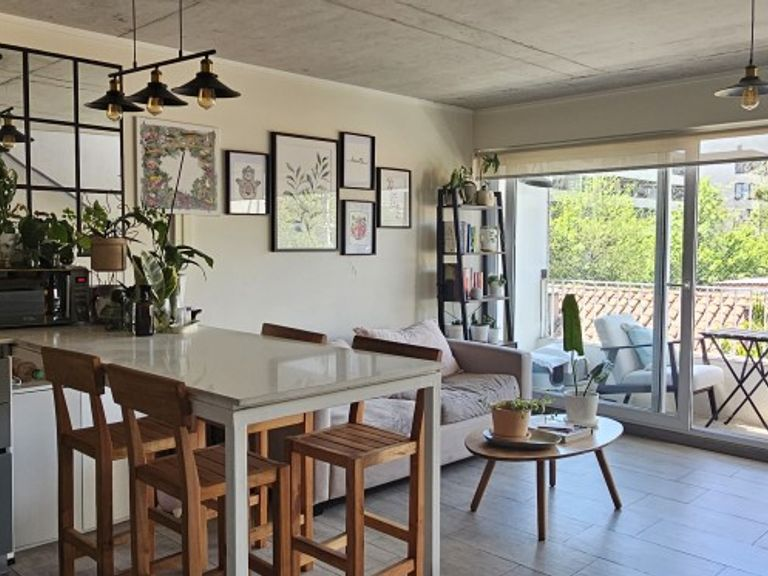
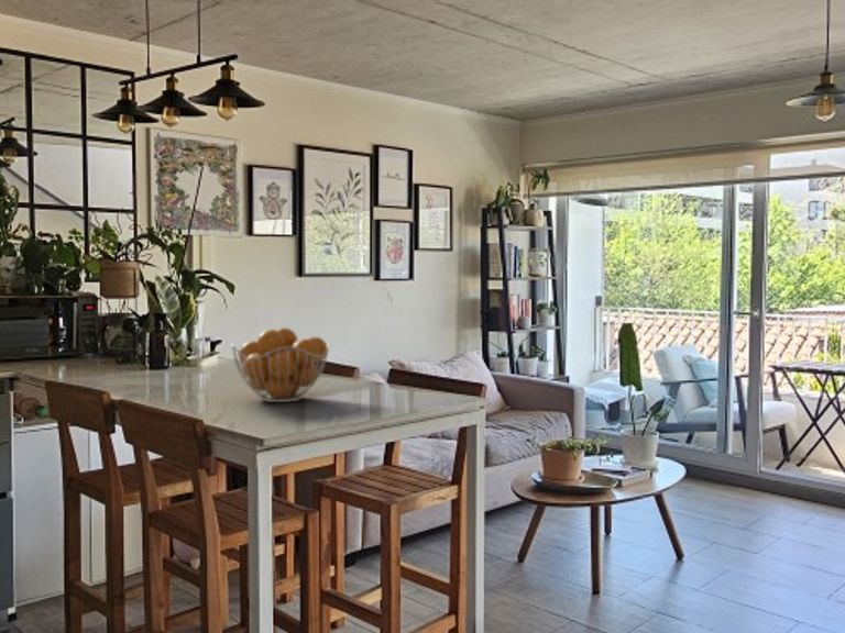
+ fruit basket [230,326,331,403]
